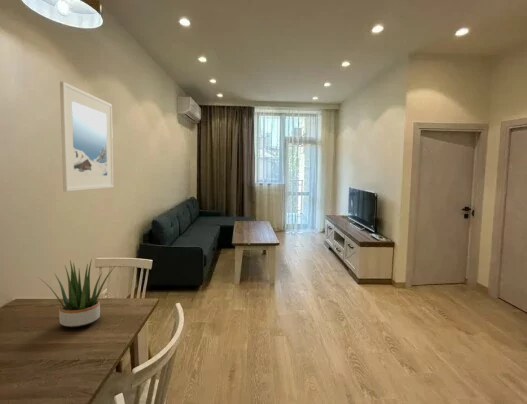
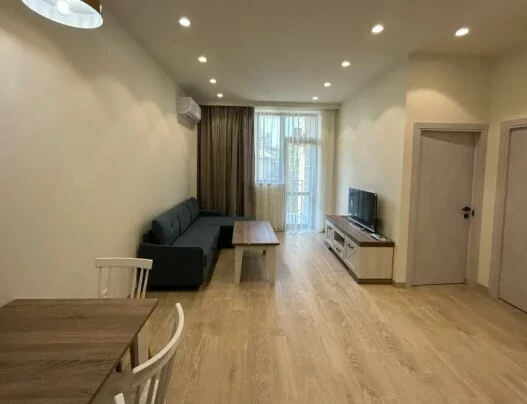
- potted plant [37,258,117,329]
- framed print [59,81,114,192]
